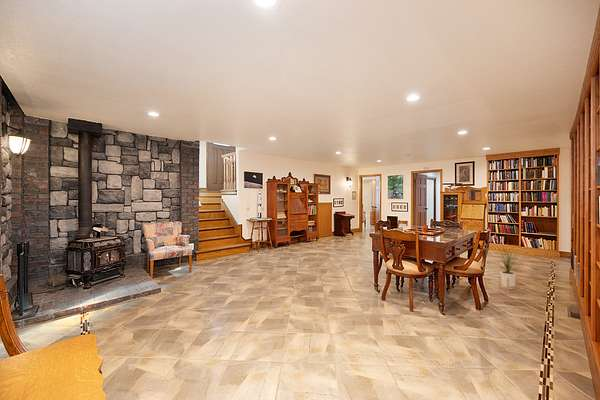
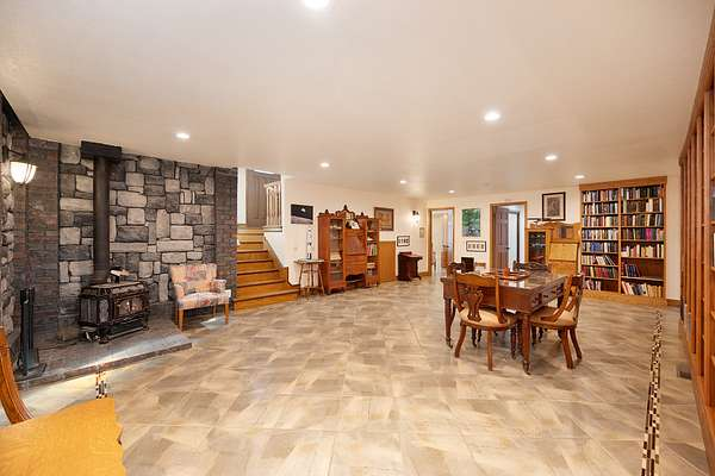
- house plant [493,242,521,293]
